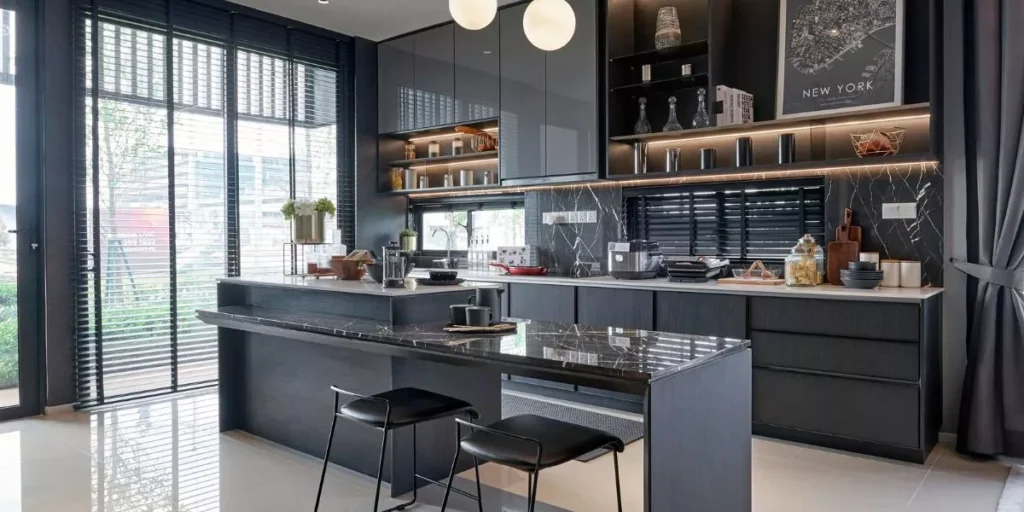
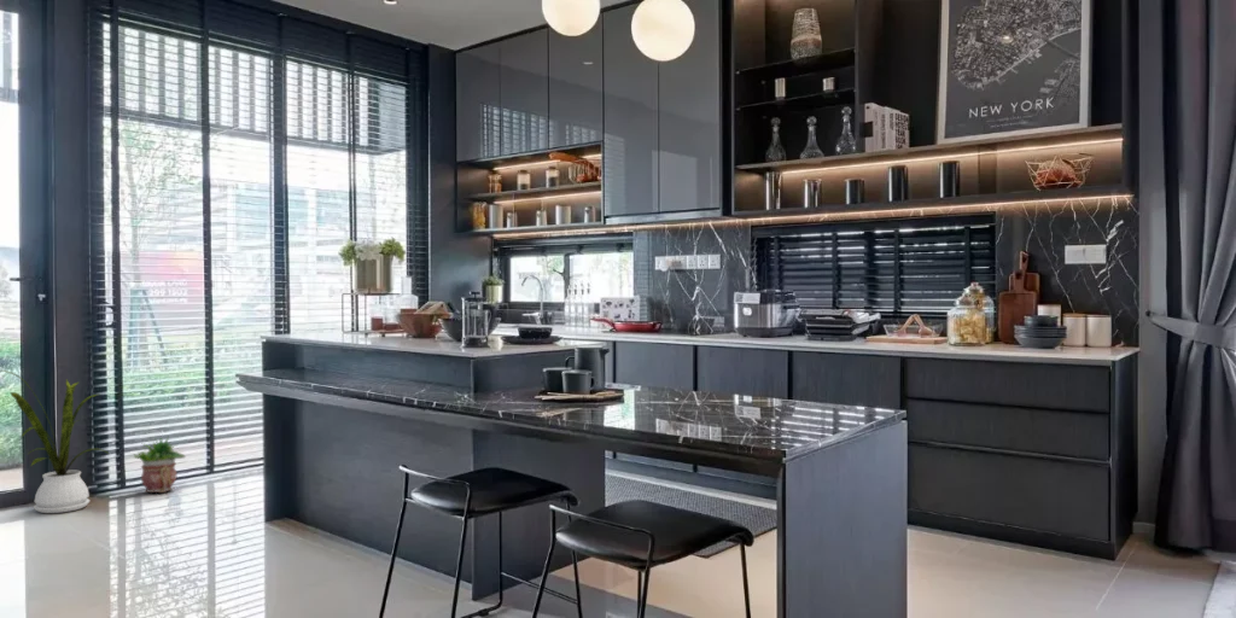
+ house plant [0,369,110,514]
+ potted plant [133,436,187,494]
